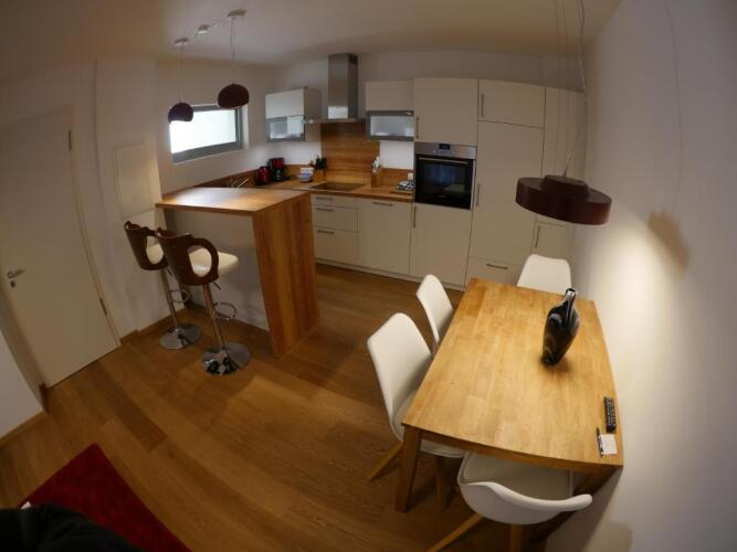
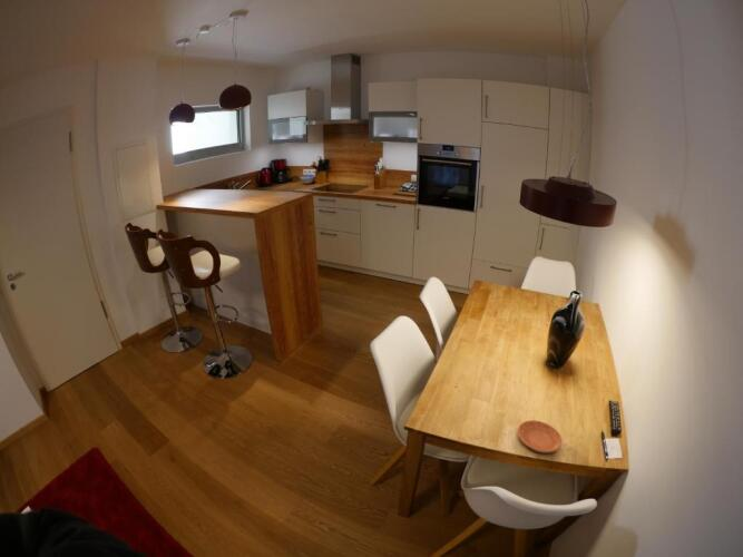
+ saucer [517,419,564,455]
